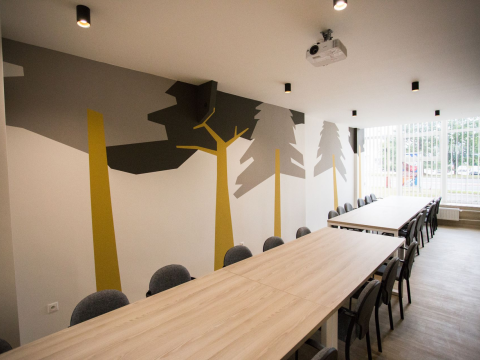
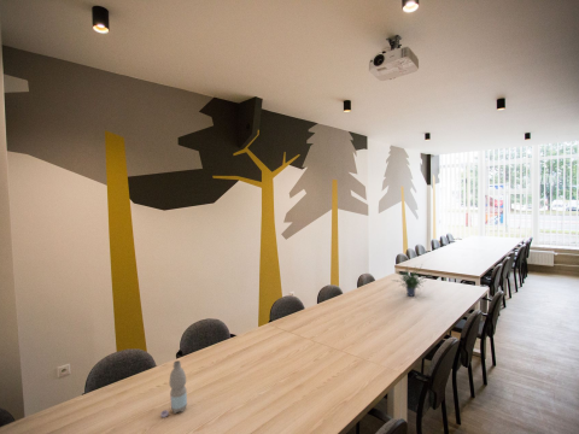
+ water bottle [159,359,188,418]
+ potted plant [390,264,432,298]
